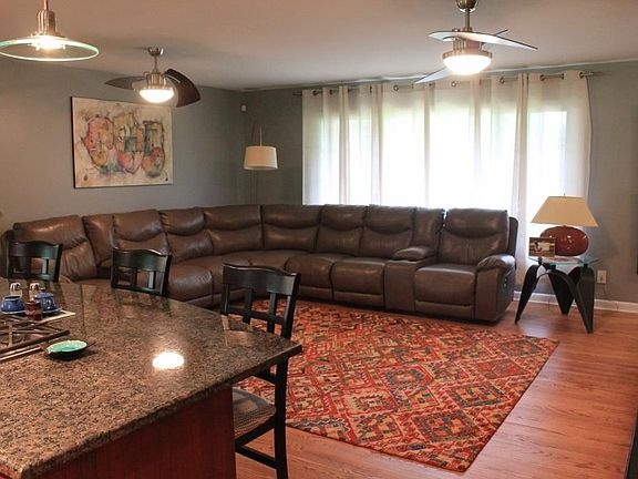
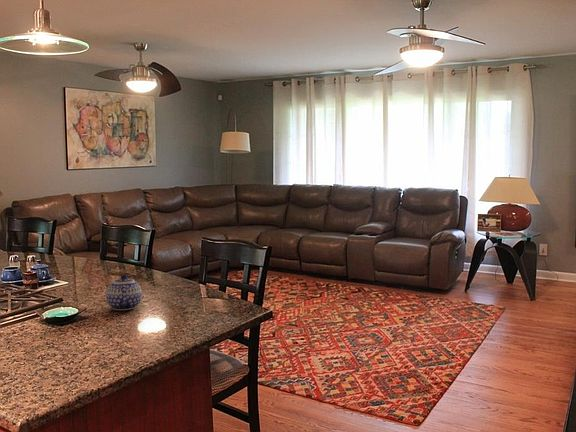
+ teapot [105,274,143,311]
